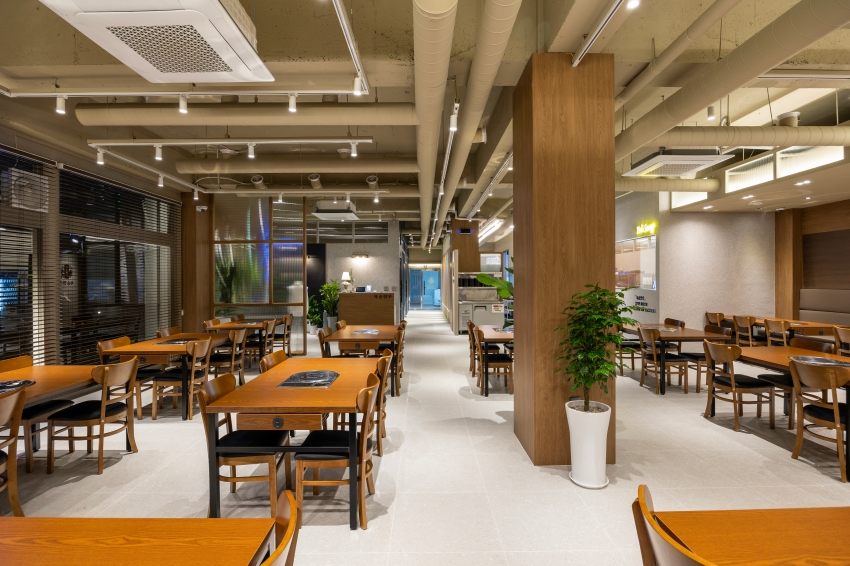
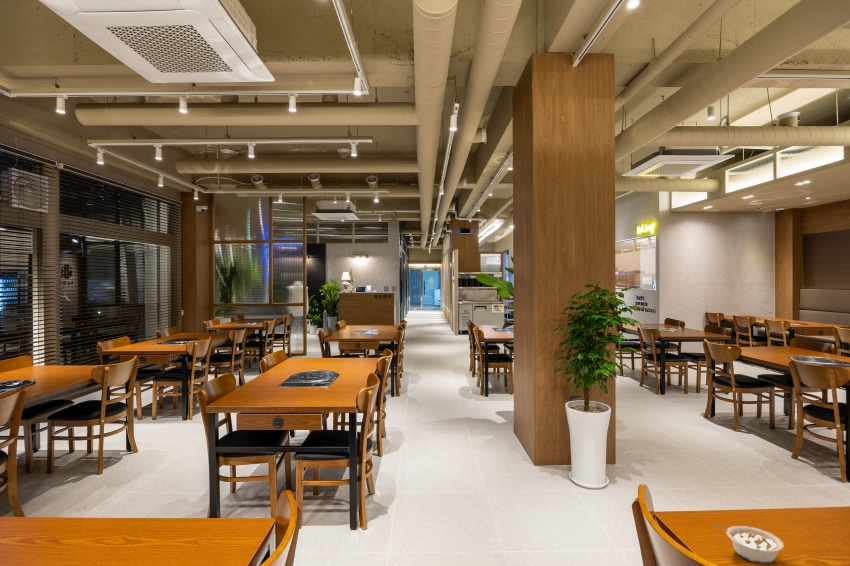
+ legume [714,523,785,565]
